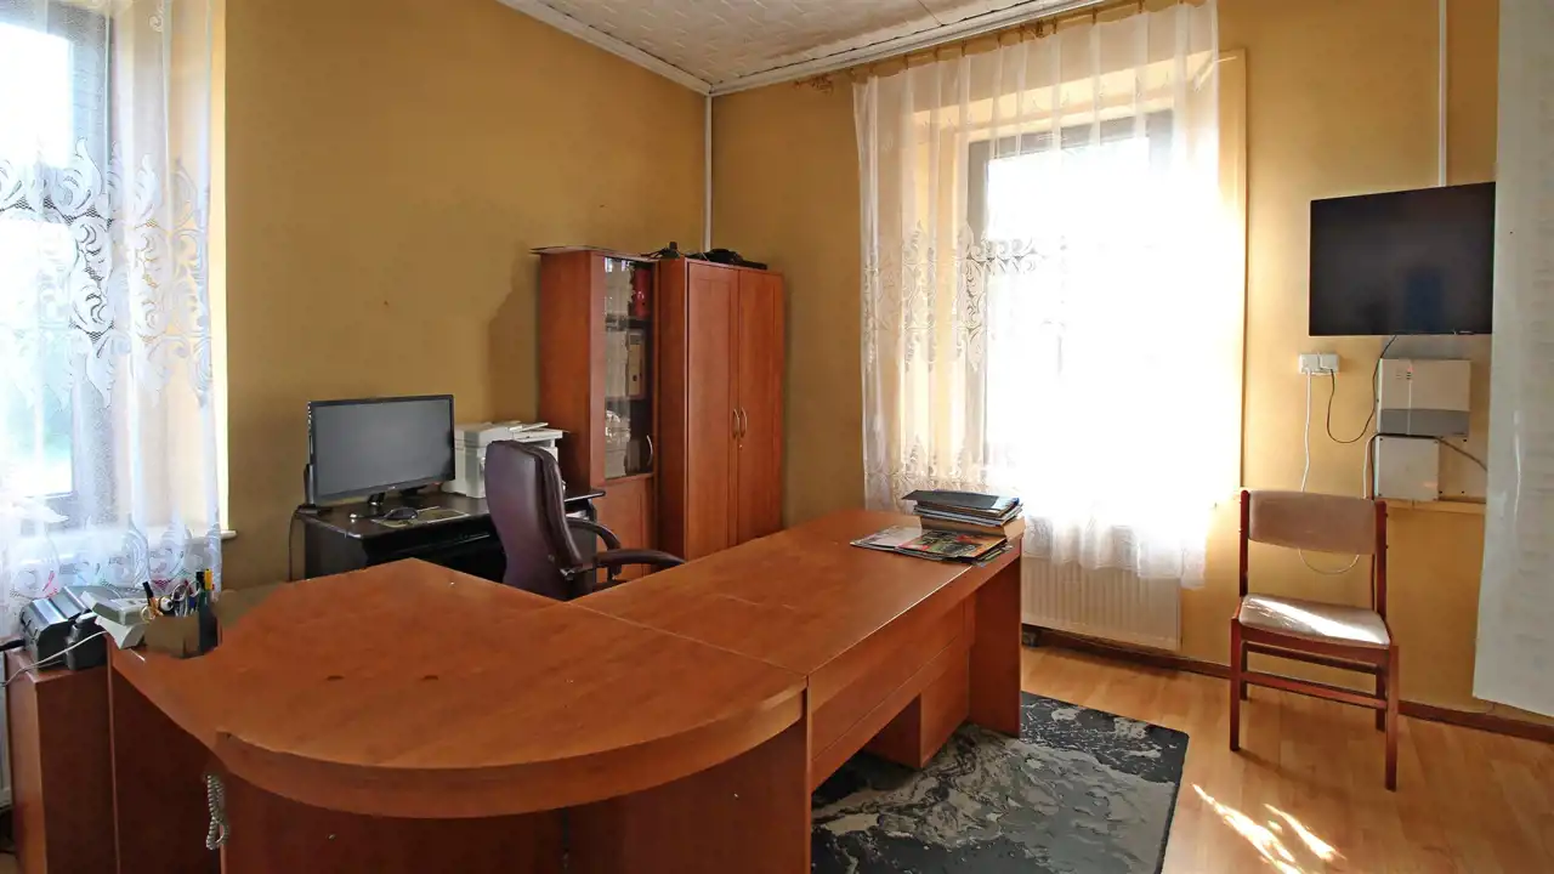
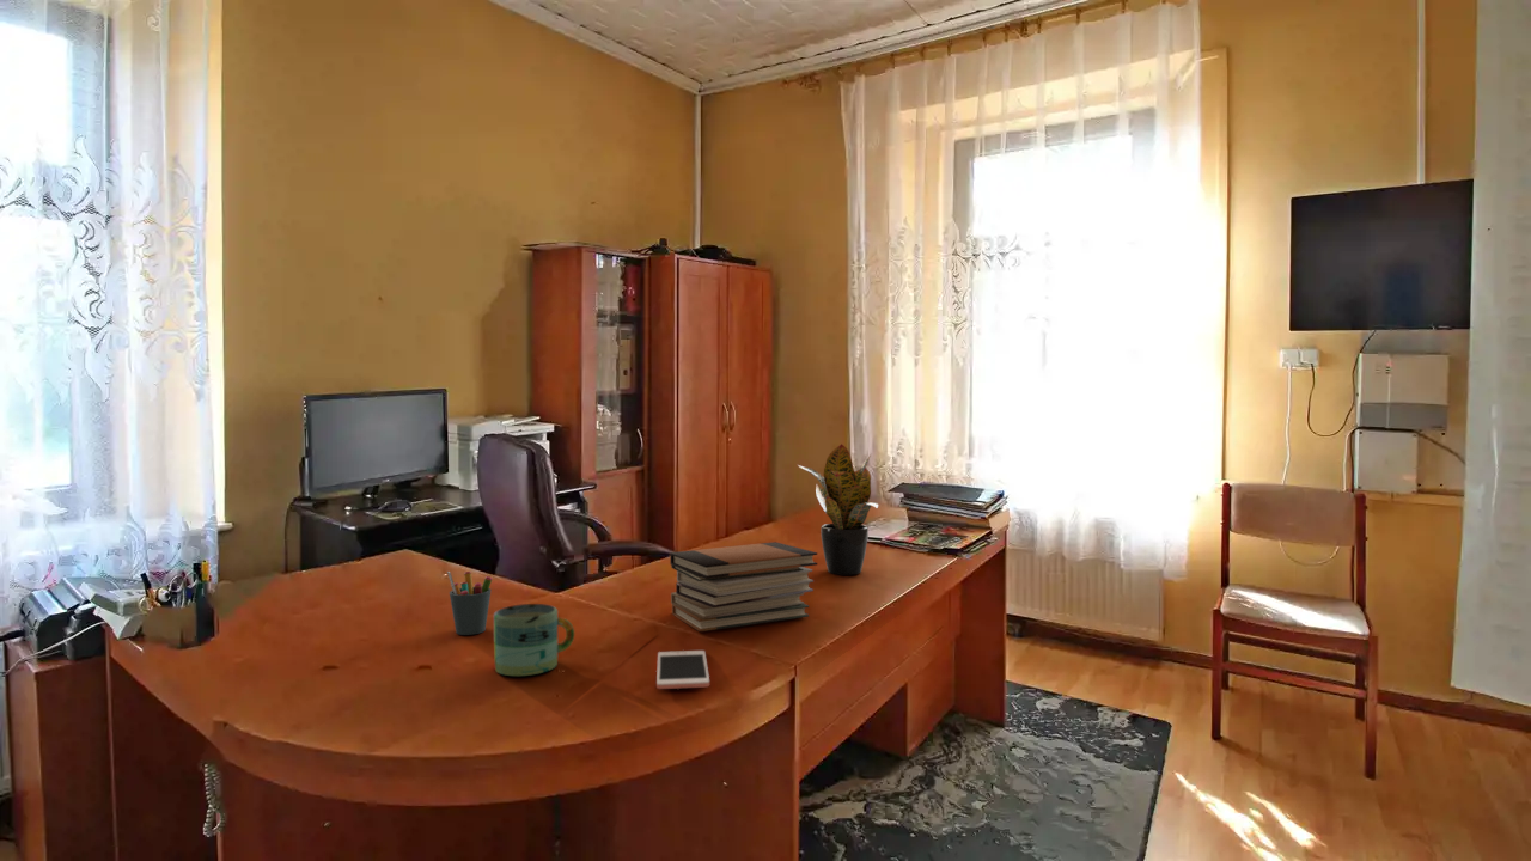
+ book stack [669,541,818,633]
+ cell phone [655,649,710,690]
+ potted plant [797,442,879,576]
+ pen holder [446,570,493,636]
+ mug [493,603,575,677]
